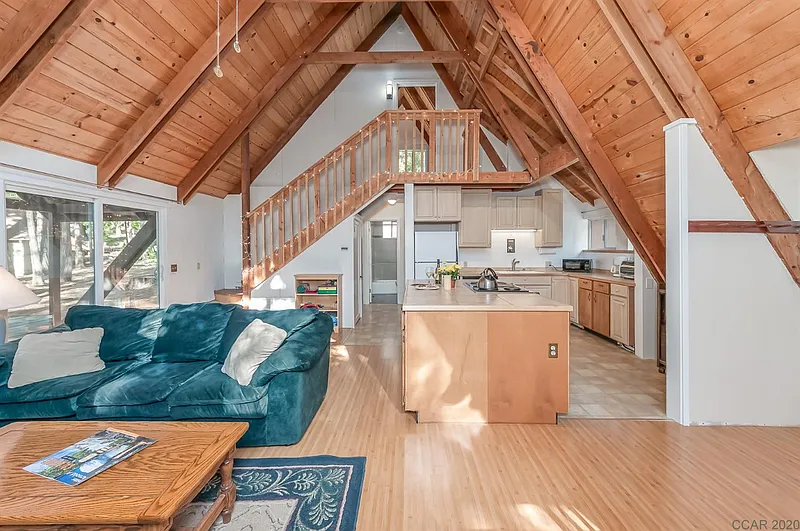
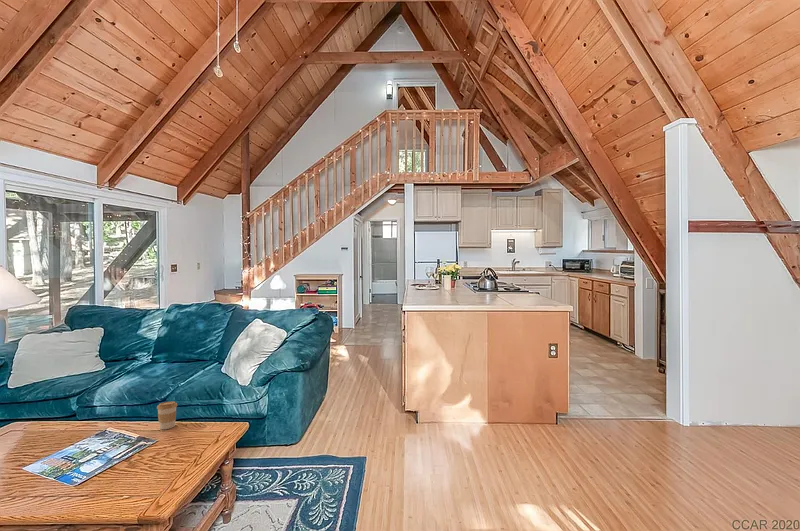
+ coffee cup [156,400,178,430]
